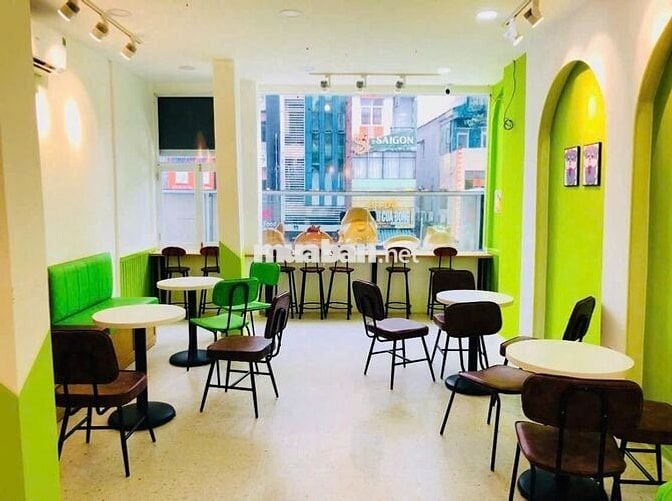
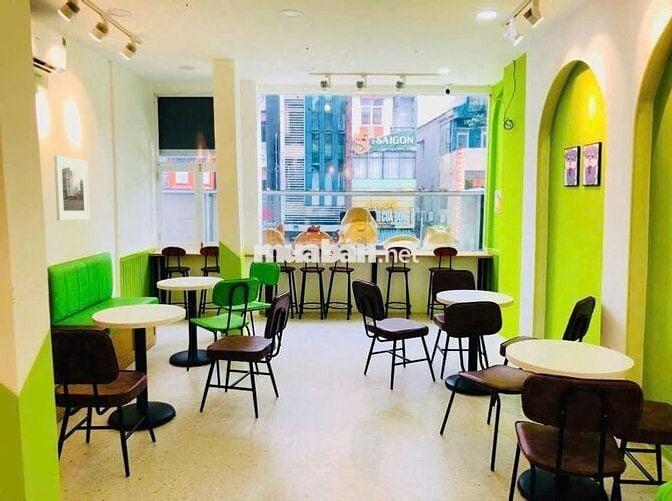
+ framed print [53,154,91,221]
